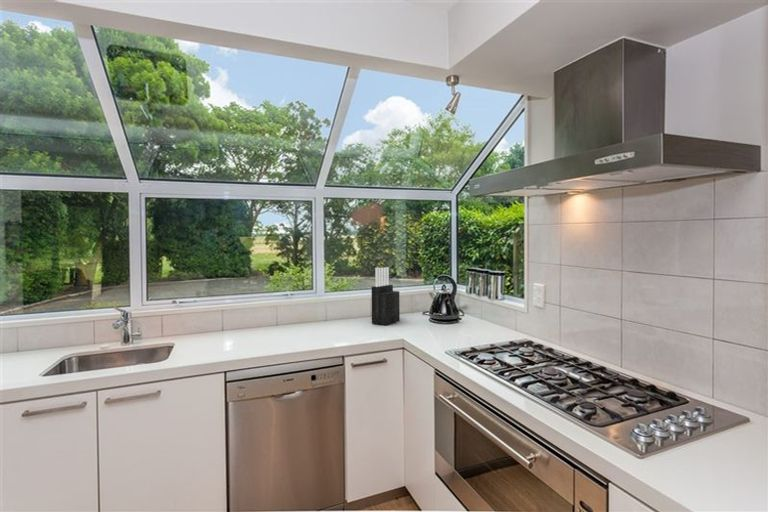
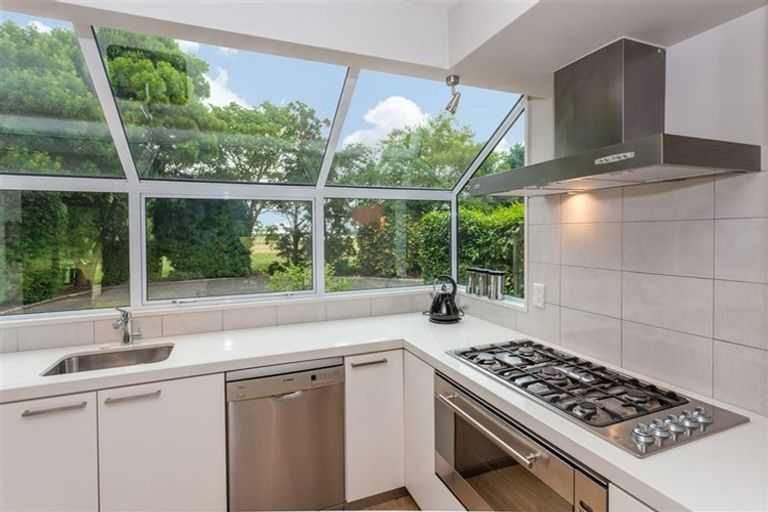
- knife block [371,266,401,326]
